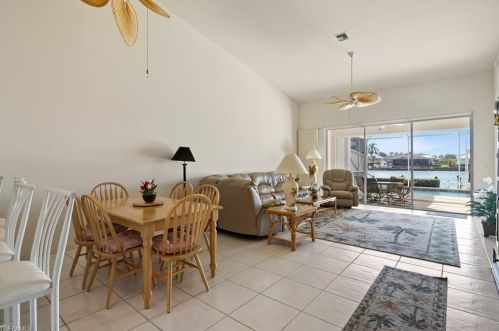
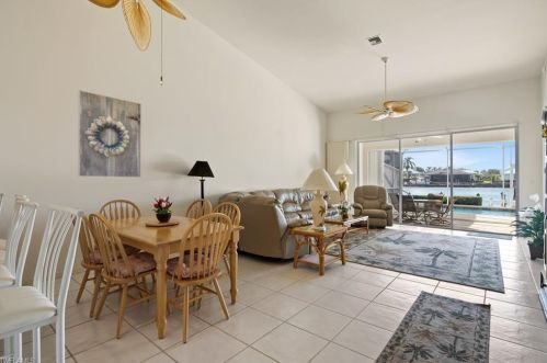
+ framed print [77,89,143,179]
